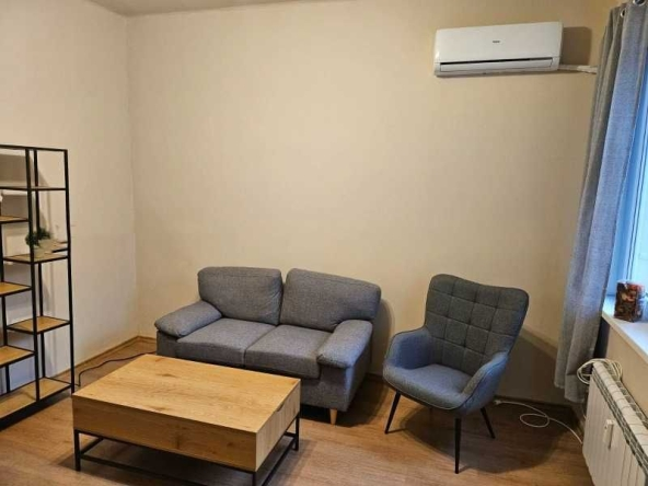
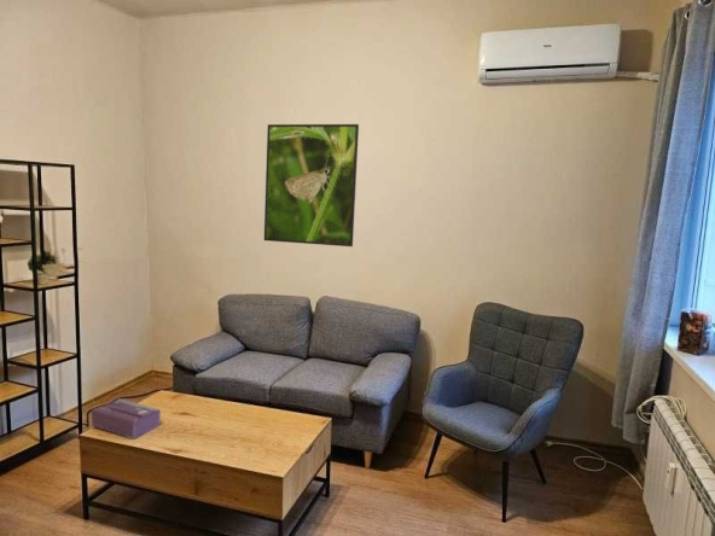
+ tissue box [91,397,162,441]
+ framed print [263,123,360,247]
